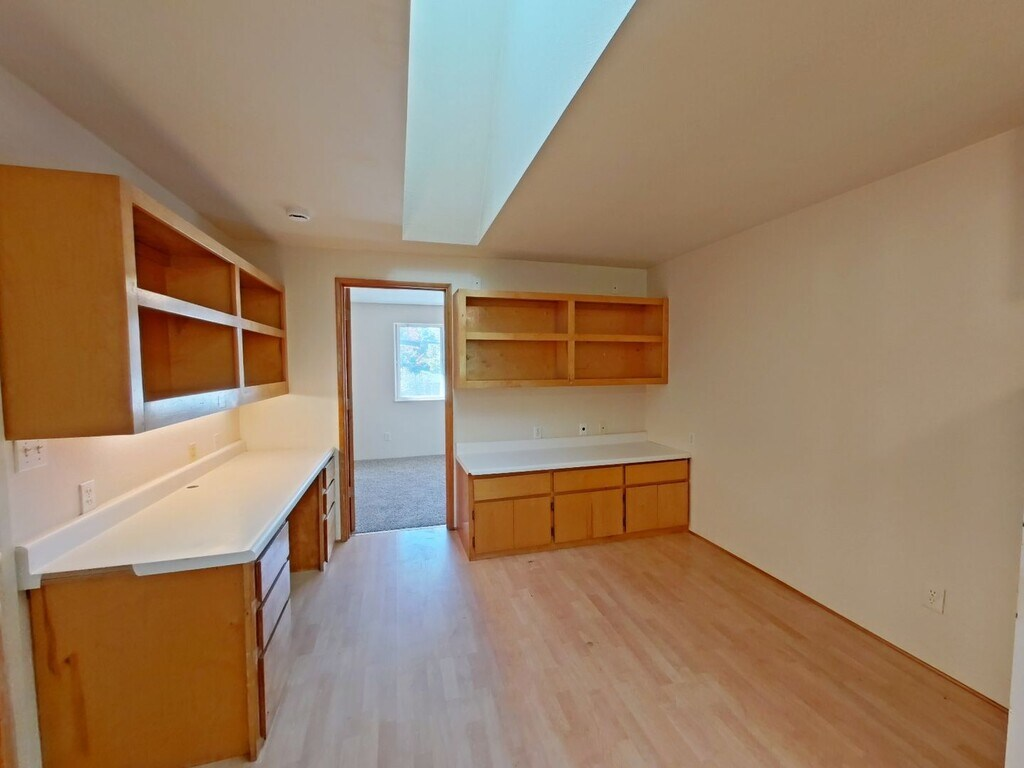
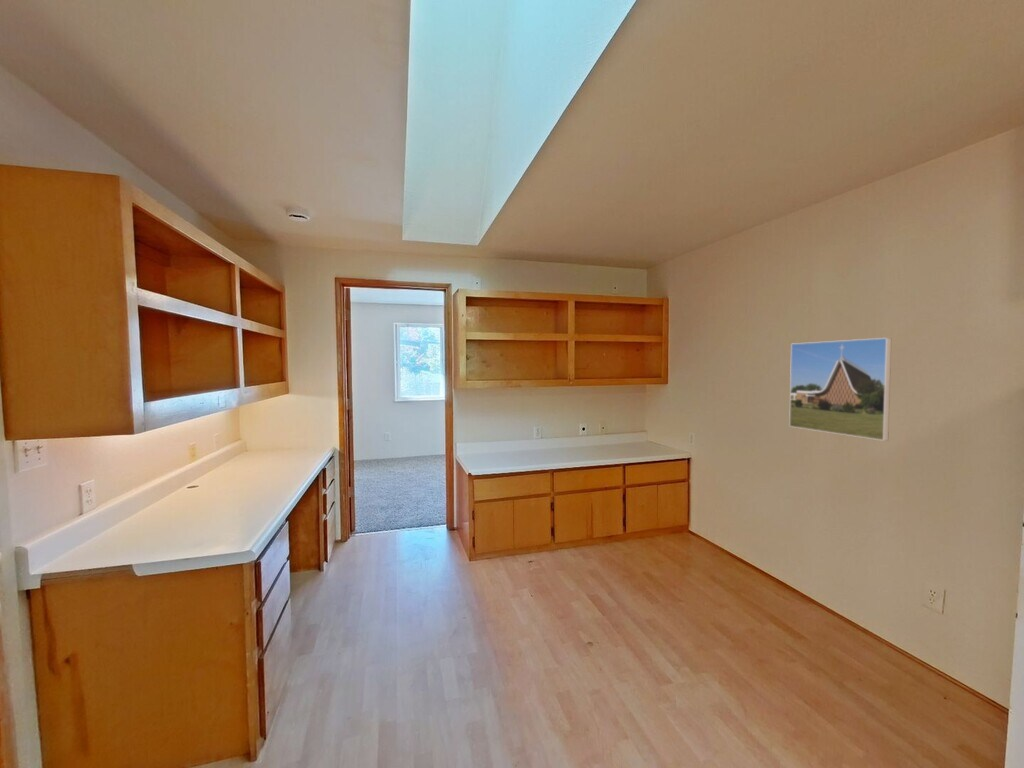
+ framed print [788,337,892,442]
